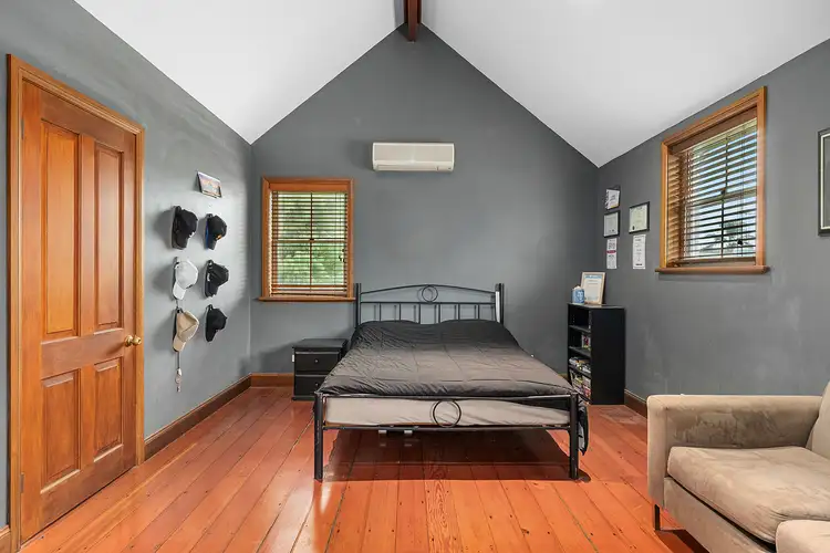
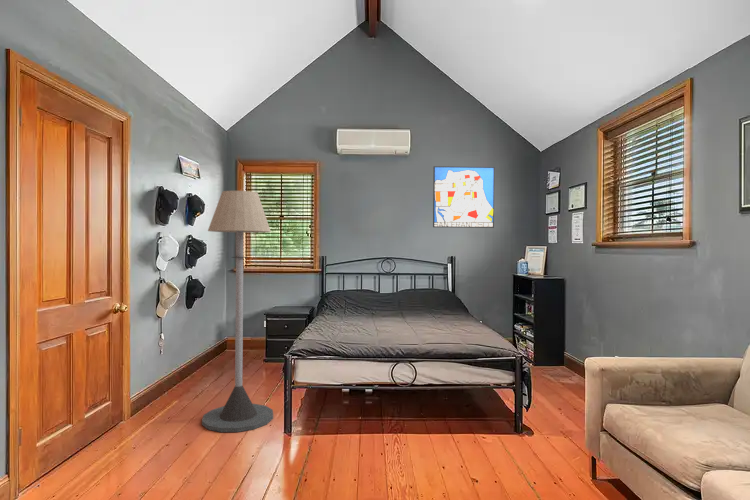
+ wall art [432,165,495,229]
+ floor lamp [201,190,274,433]
